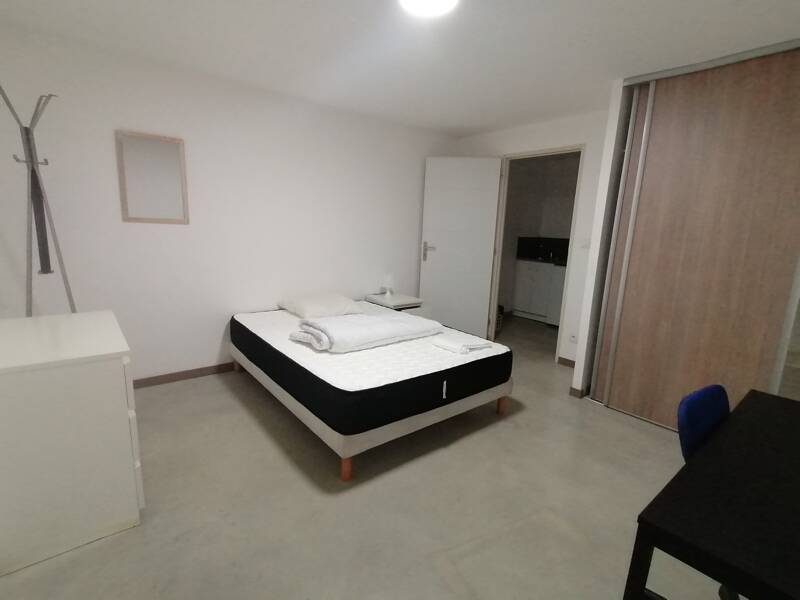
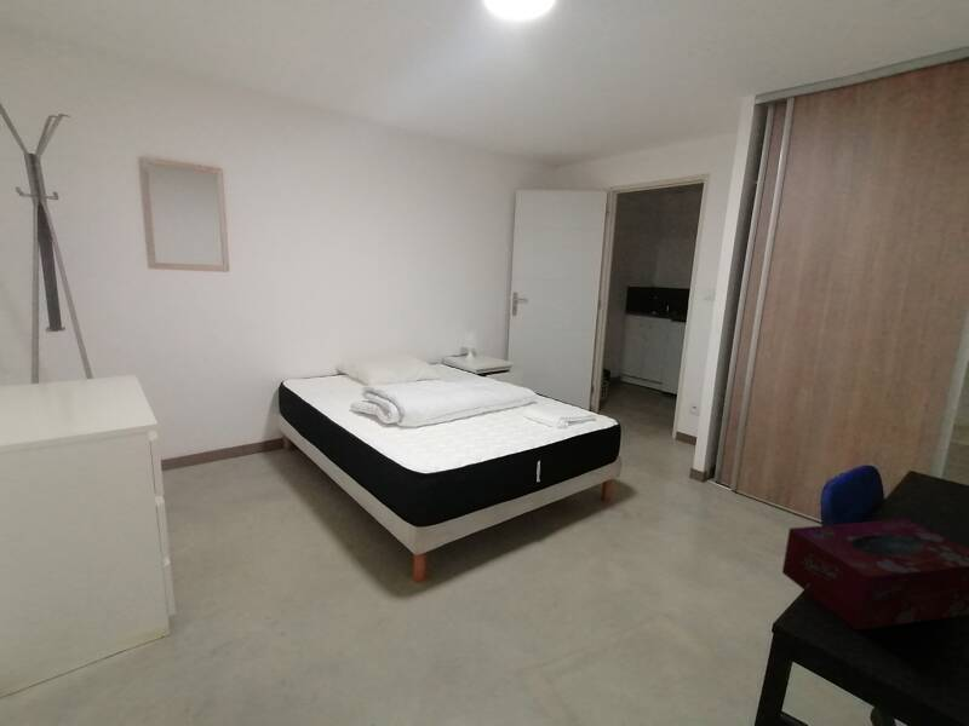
+ tissue box [781,518,969,632]
